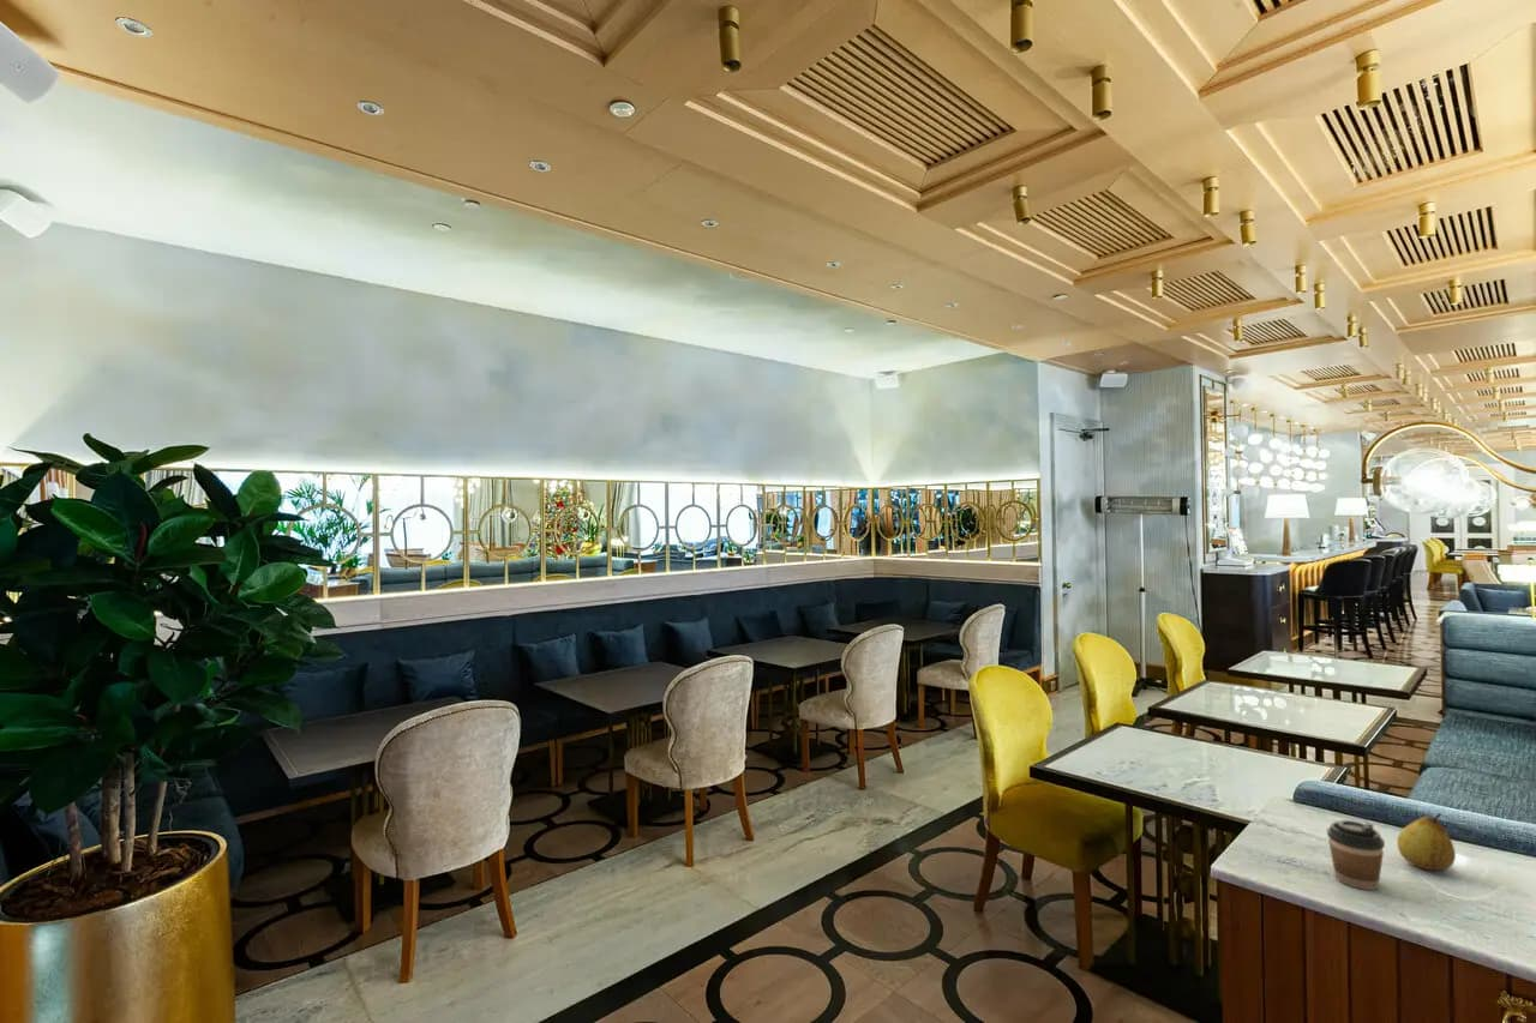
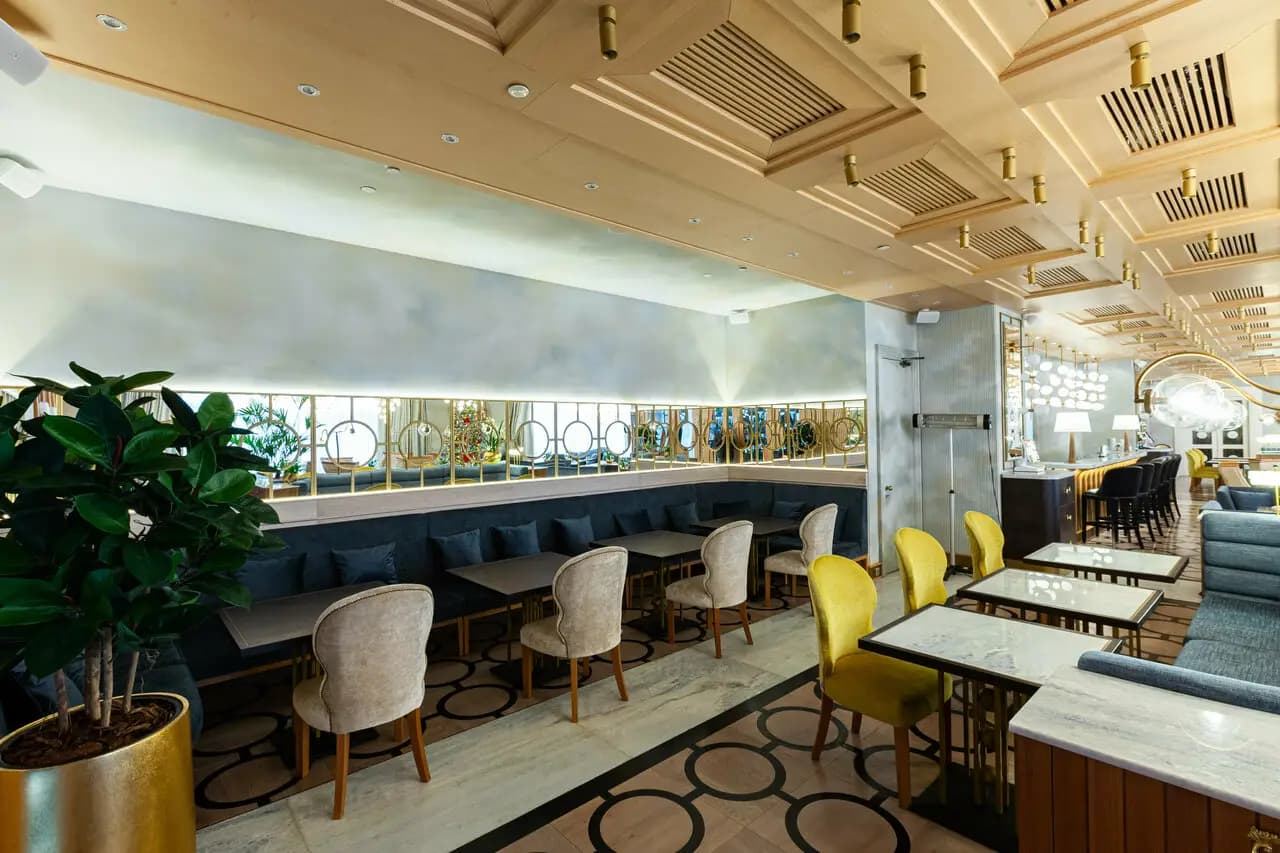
- fruit [1396,812,1457,871]
- coffee cup [1326,819,1386,891]
